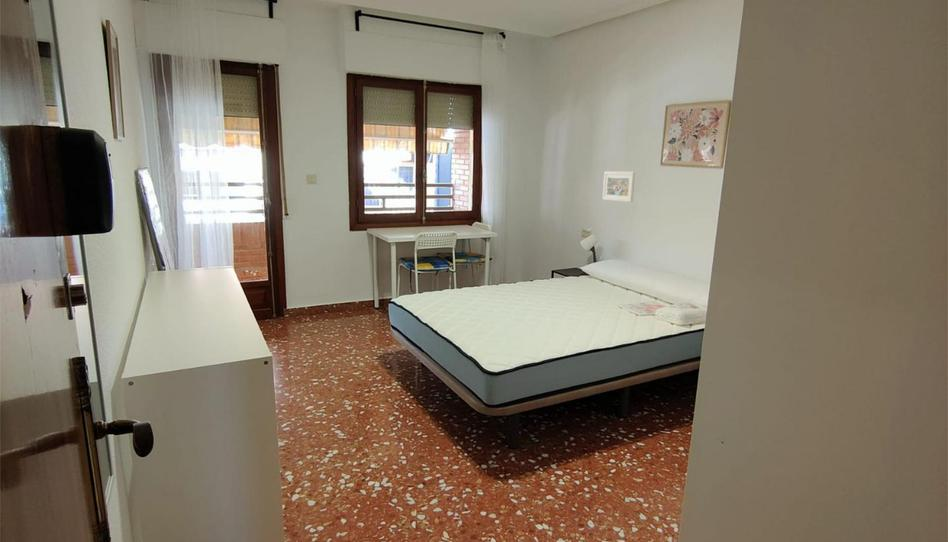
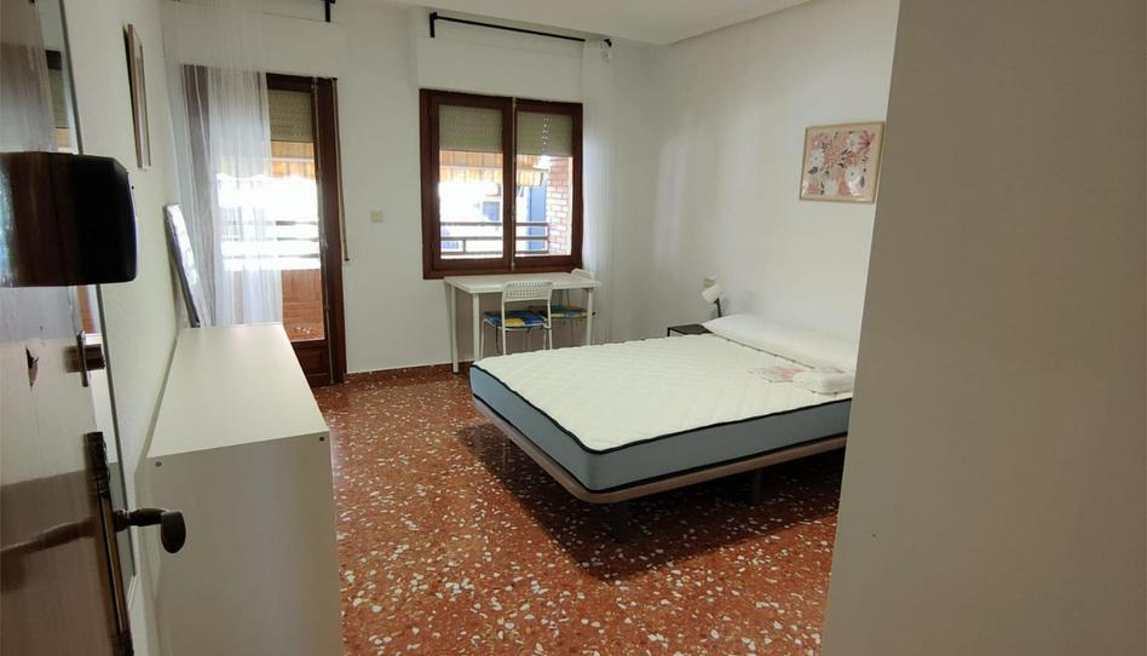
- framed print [602,170,636,203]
